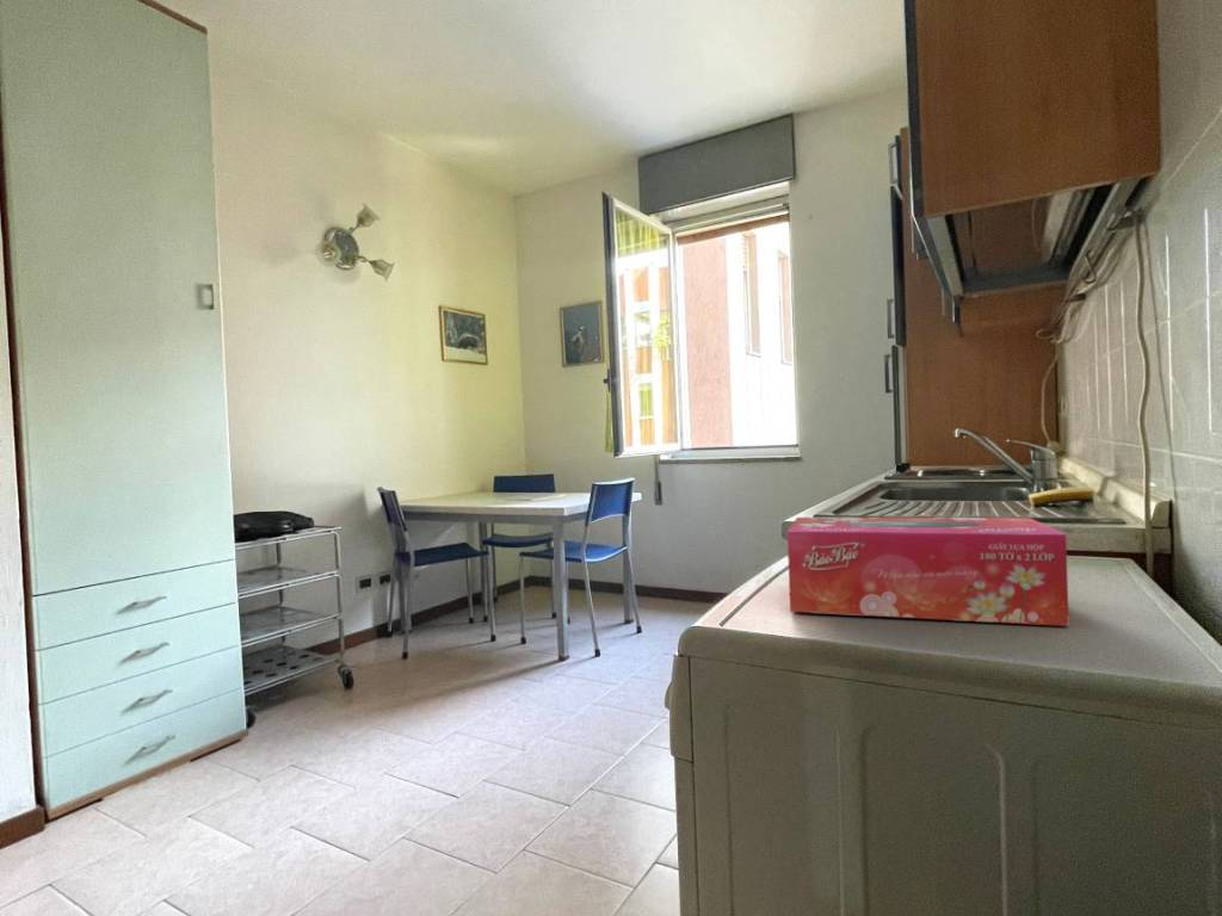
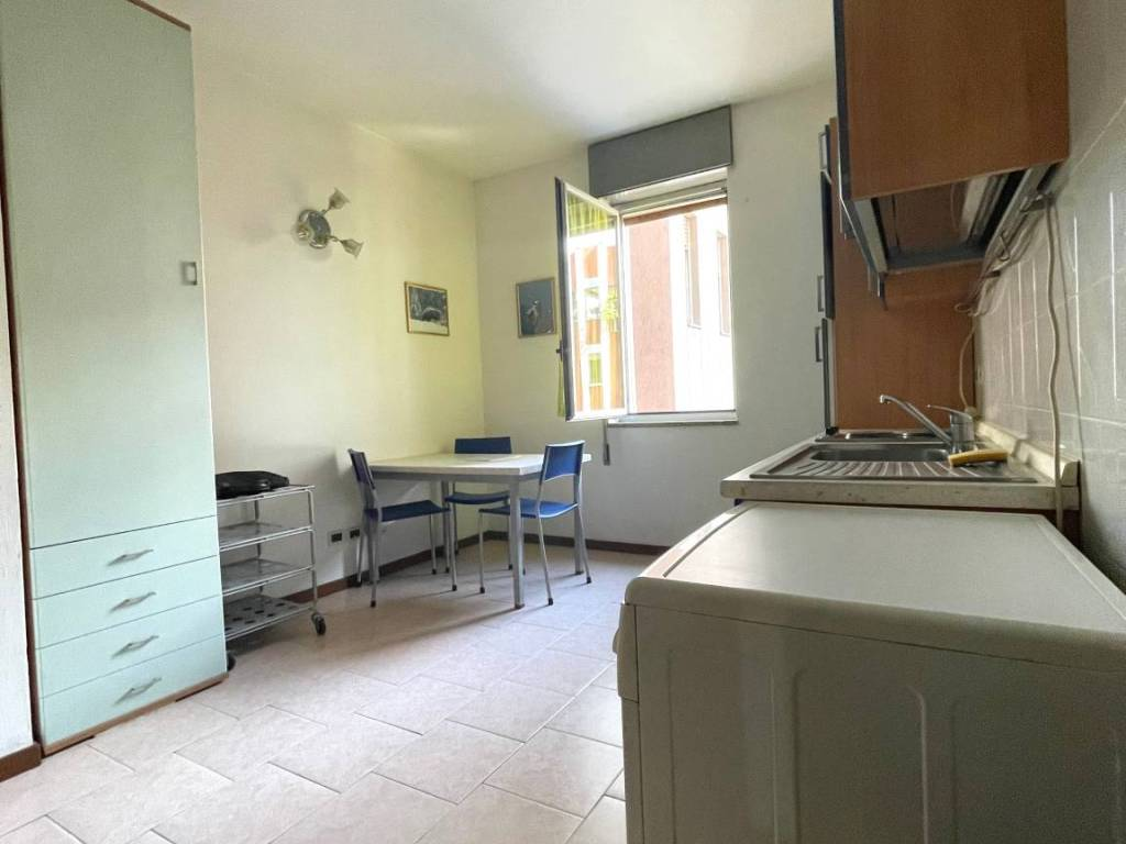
- tissue box [786,516,1070,627]
